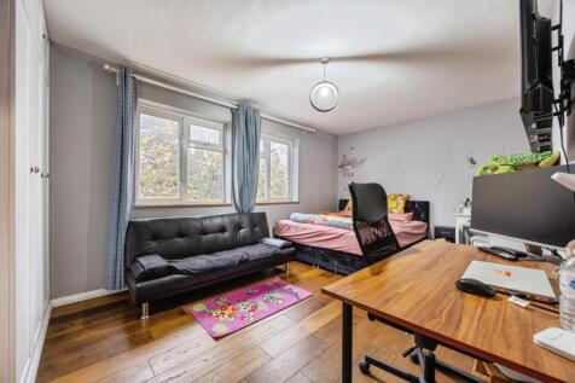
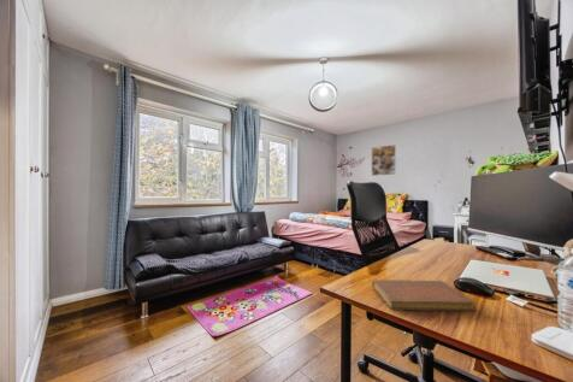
+ notebook [371,278,477,312]
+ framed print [371,143,397,177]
